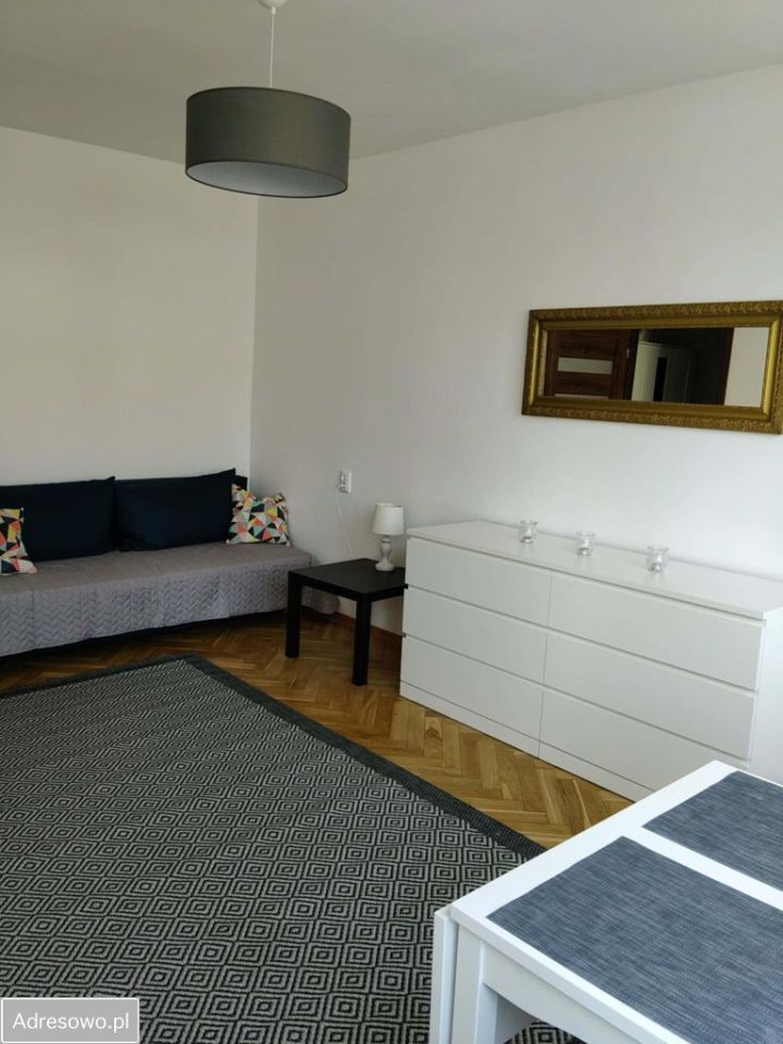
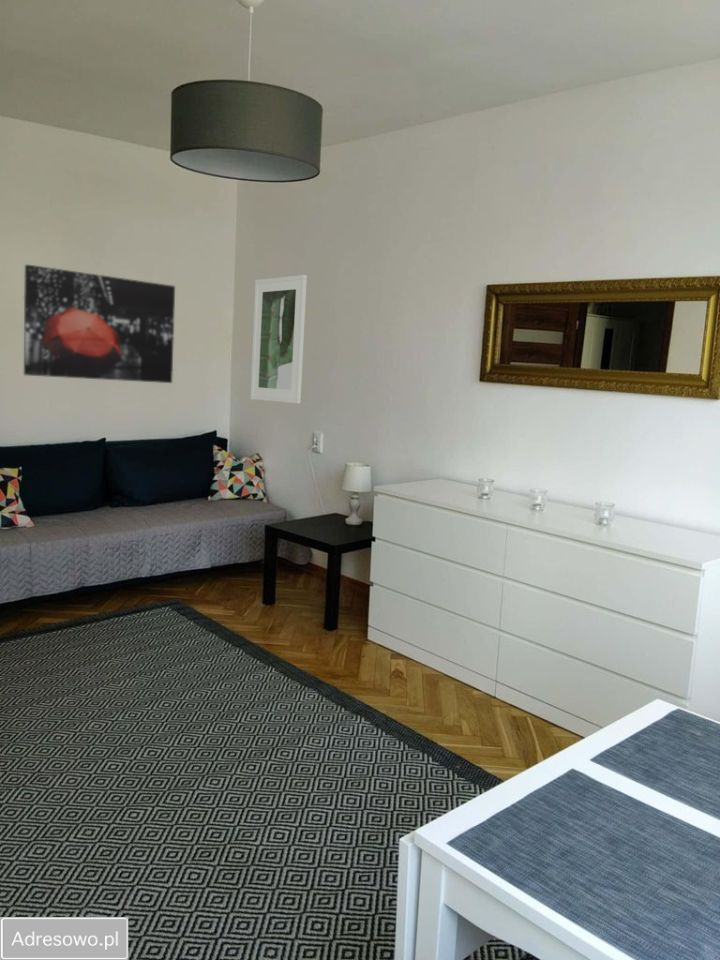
+ wall art [23,264,176,384]
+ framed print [249,274,308,404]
